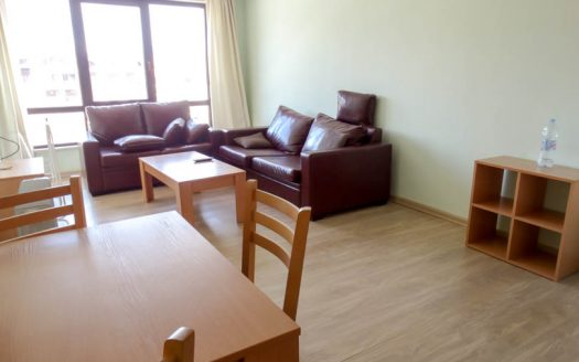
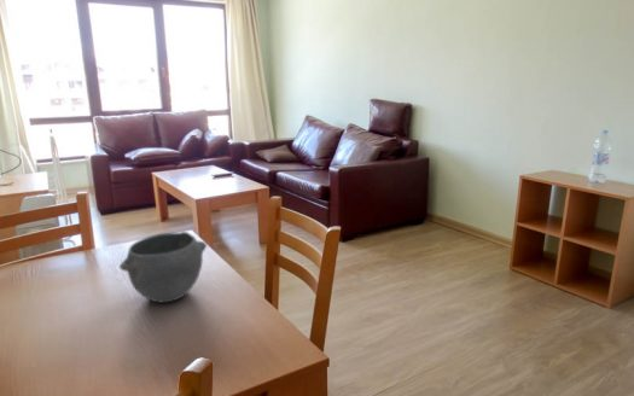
+ bowl [118,231,208,304]
